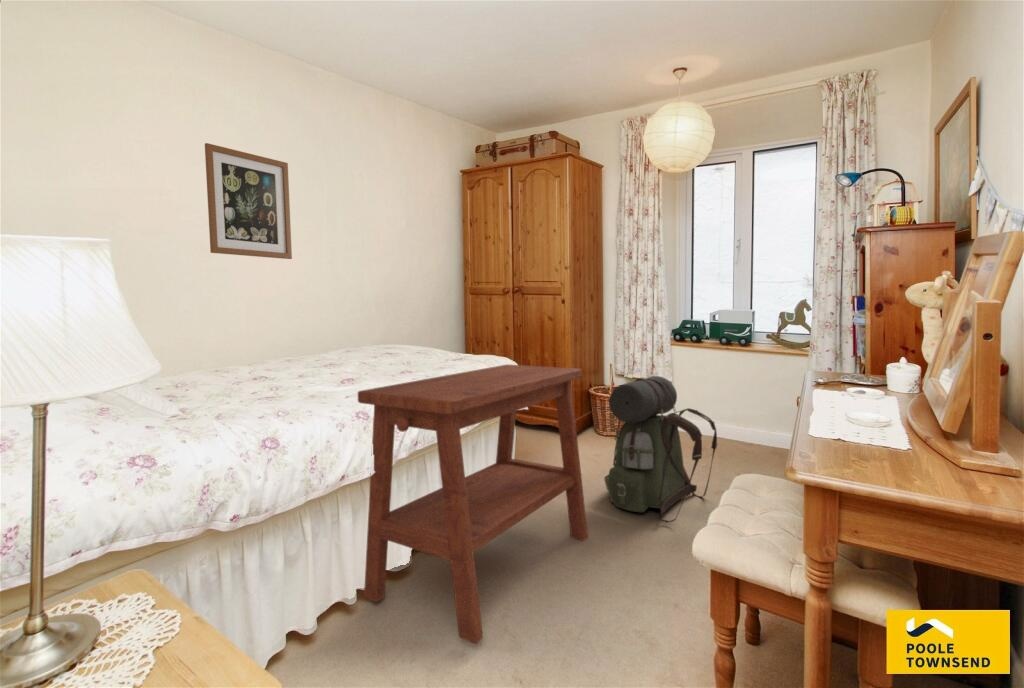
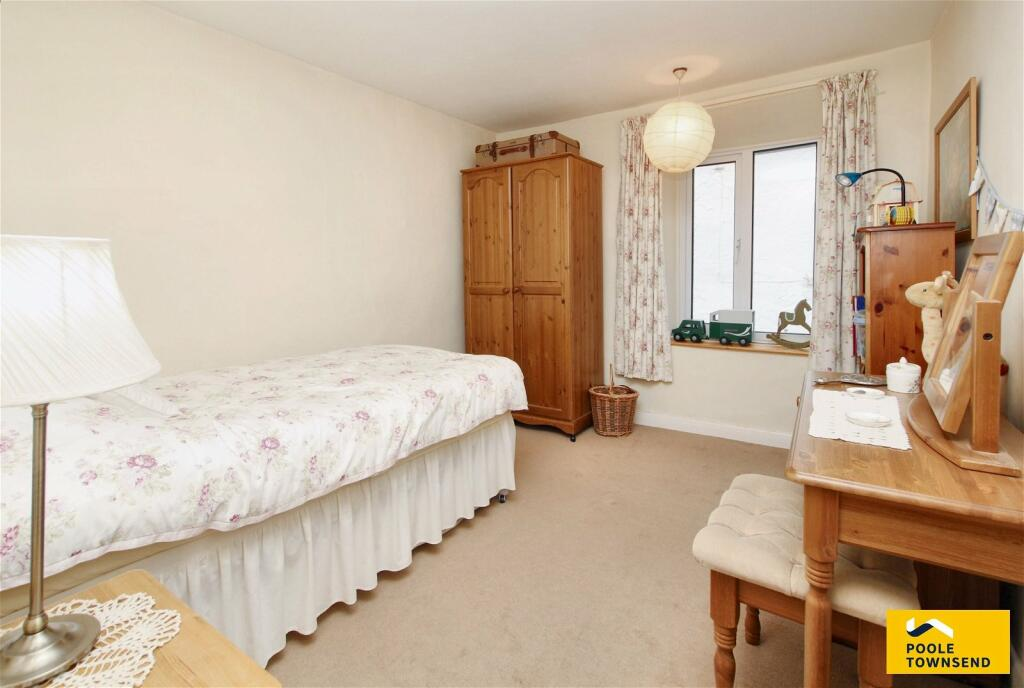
- wall art [204,142,293,260]
- backpack [603,375,719,524]
- side table [357,363,589,645]
